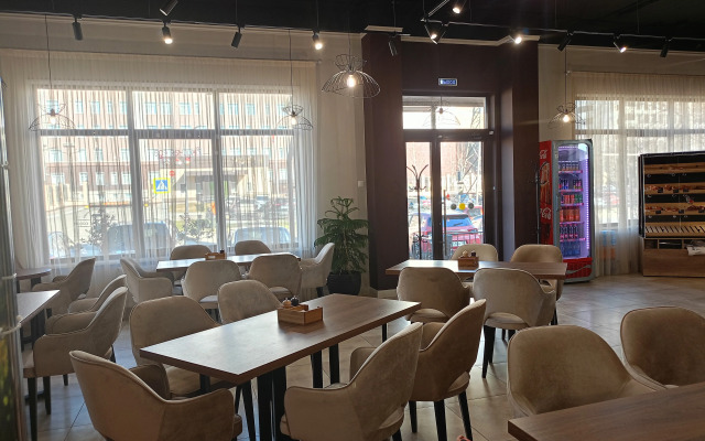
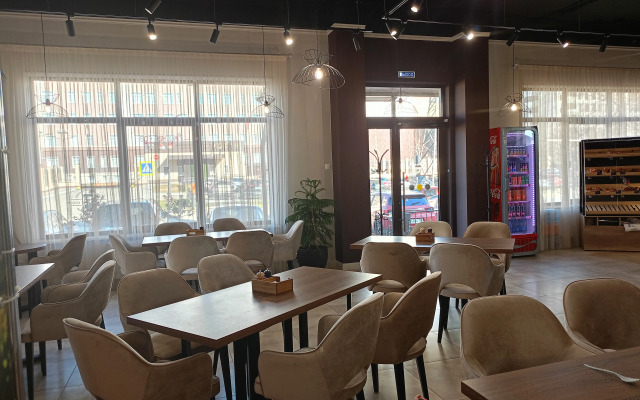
+ spoon [583,363,640,383]
